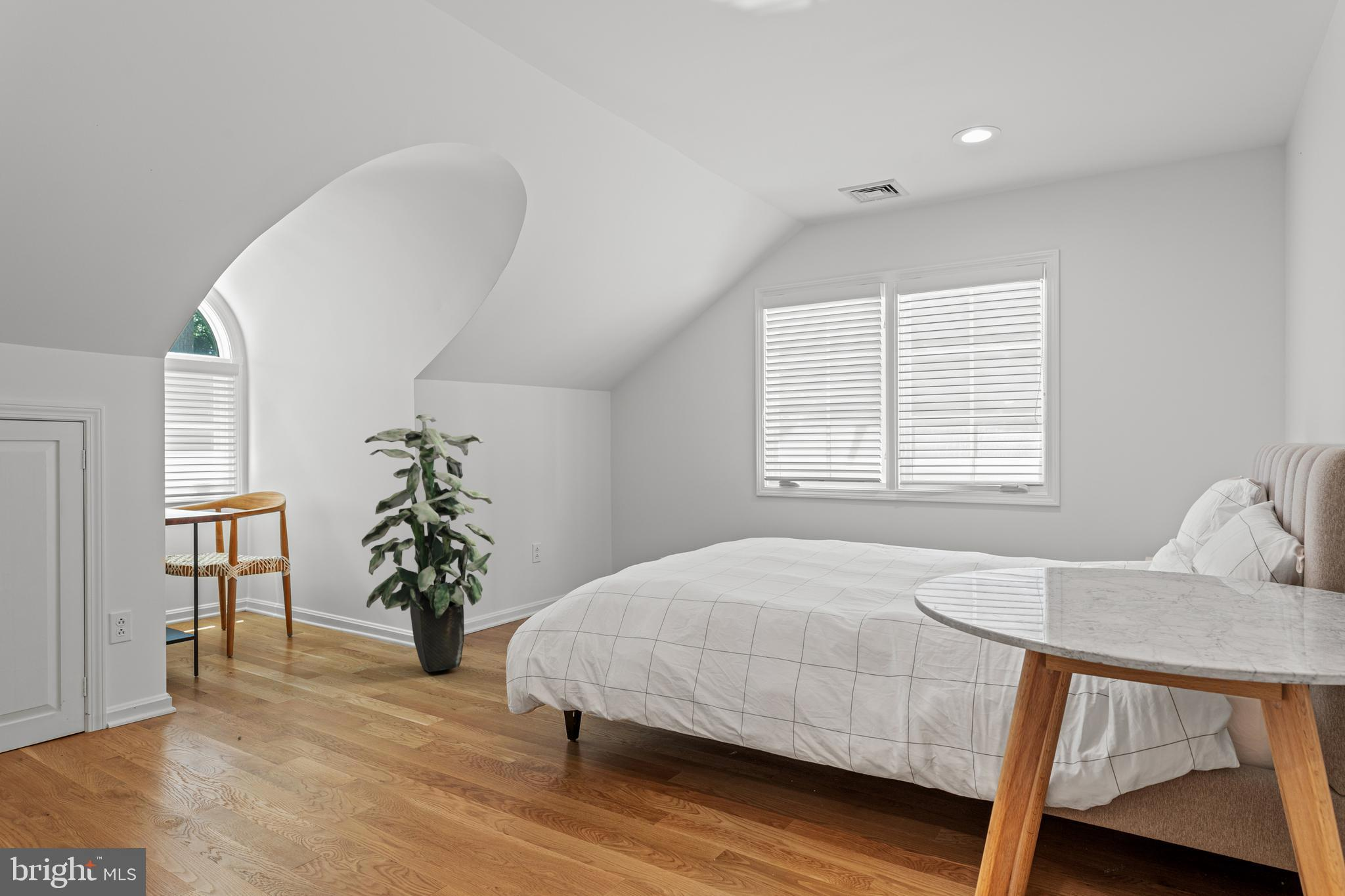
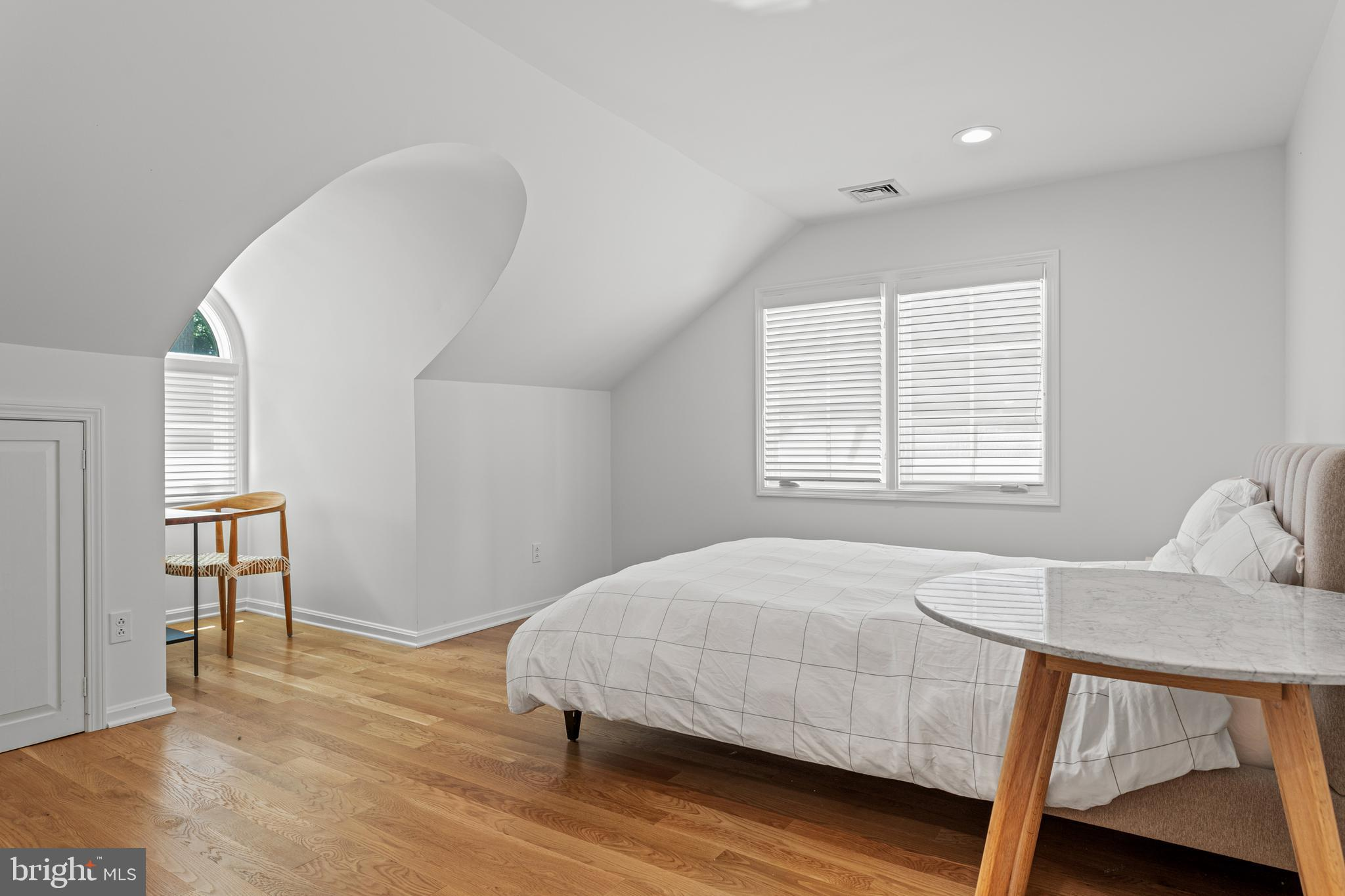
- indoor plant [361,414,496,673]
